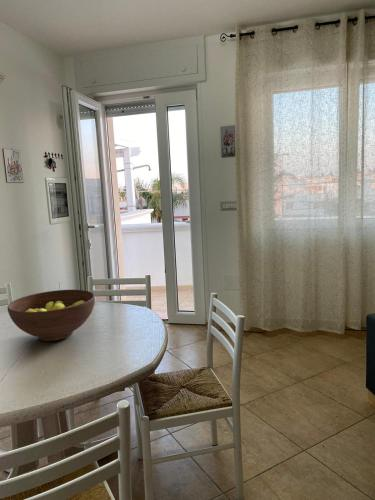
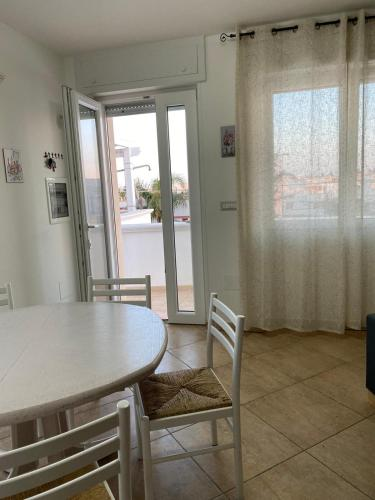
- fruit bowl [7,289,96,342]
